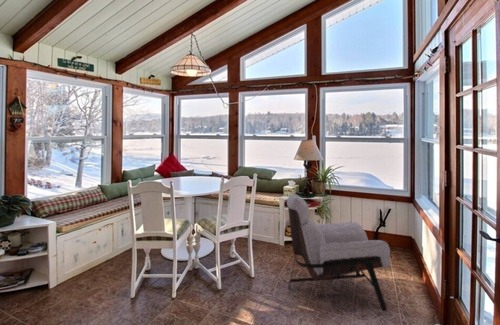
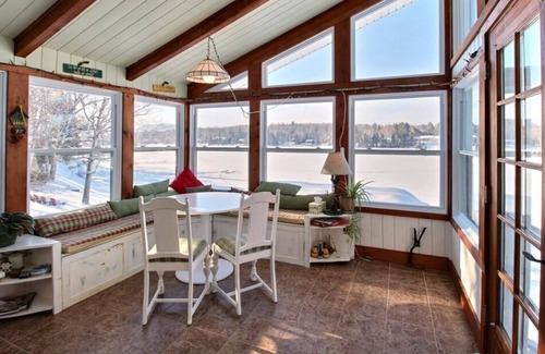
- lounge chair [286,193,391,312]
